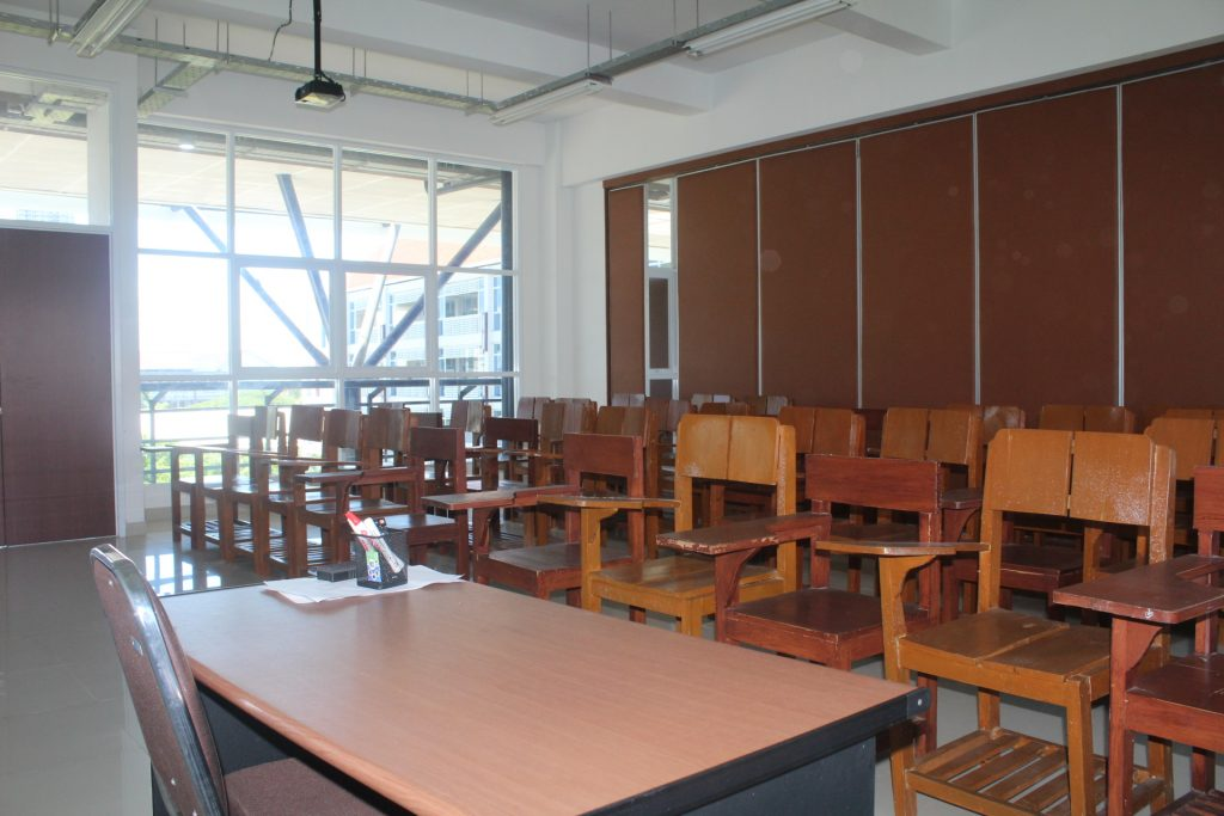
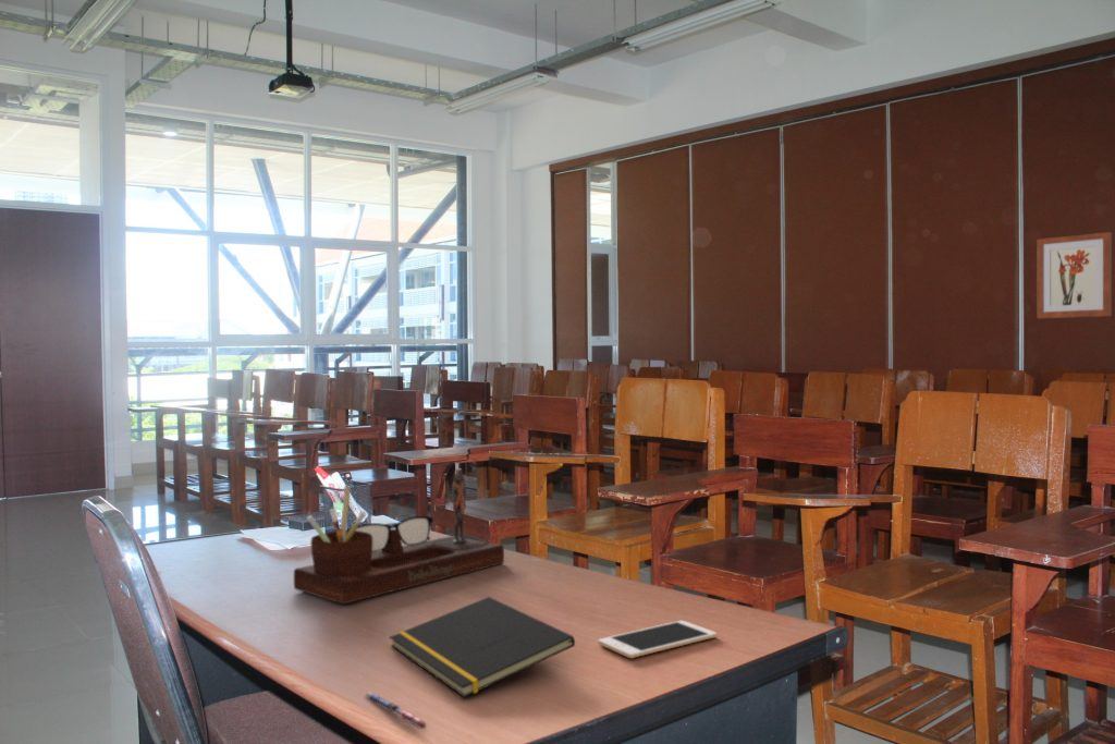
+ pen [365,691,429,730]
+ wall art [1036,231,1113,319]
+ notepad [389,596,576,698]
+ desk organizer [293,467,505,605]
+ cell phone [597,620,718,659]
